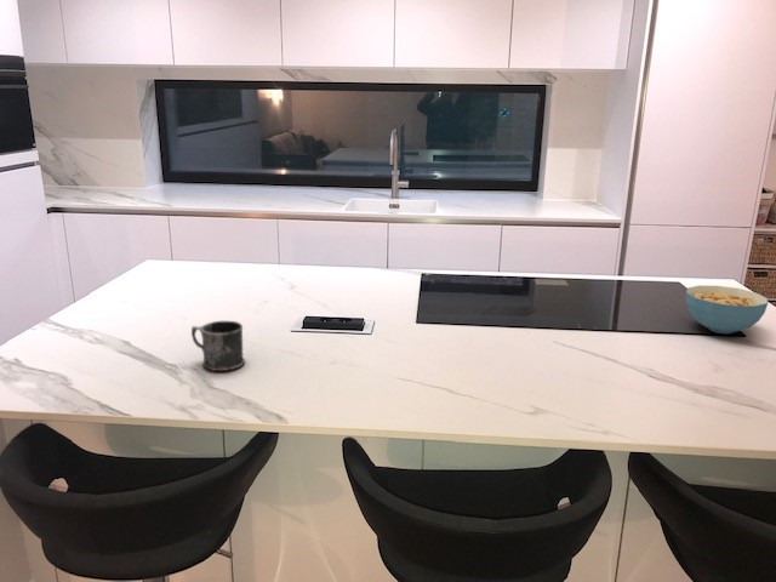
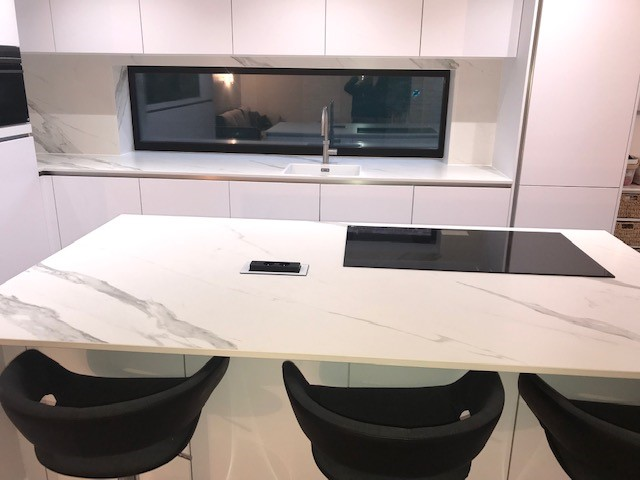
- cereal bowl [685,285,769,335]
- mug [190,320,246,372]
